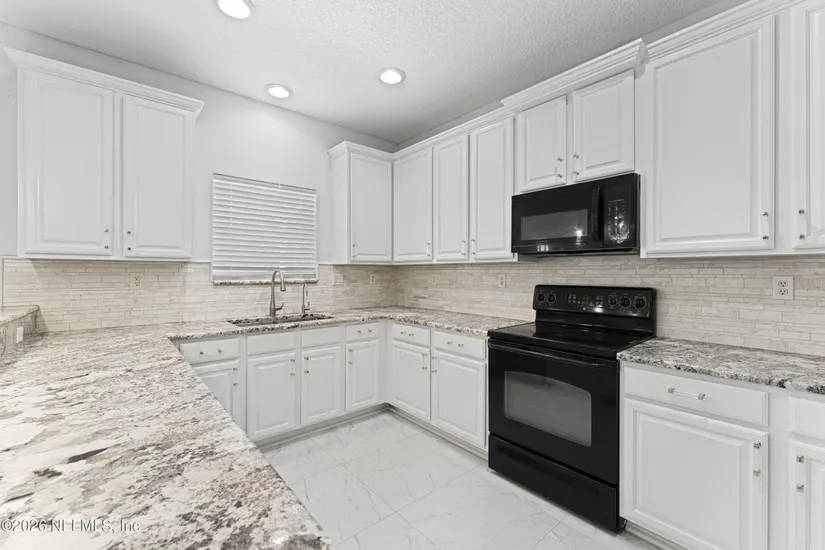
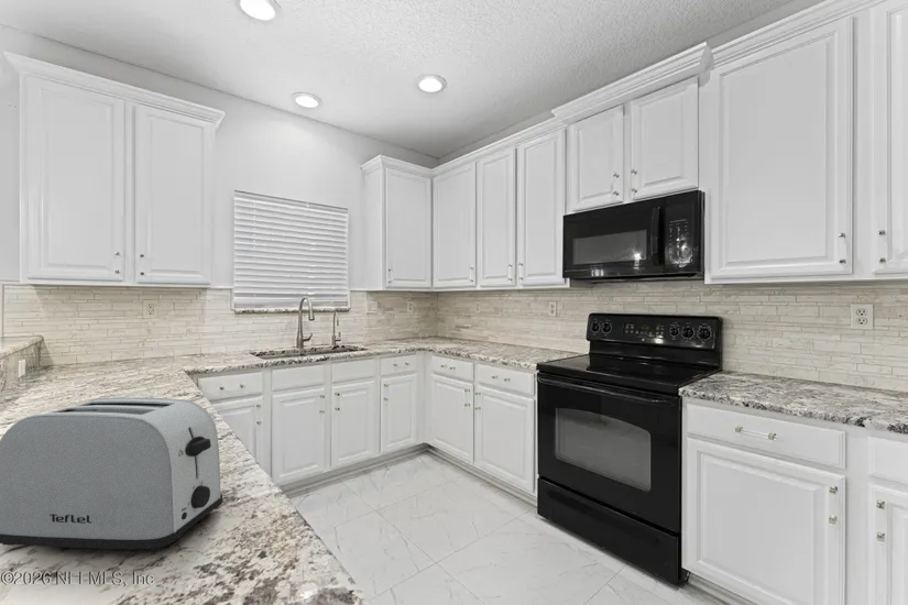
+ toaster [0,396,225,552]
